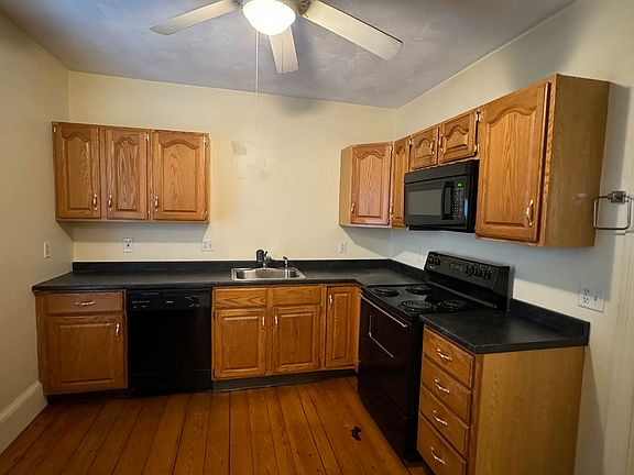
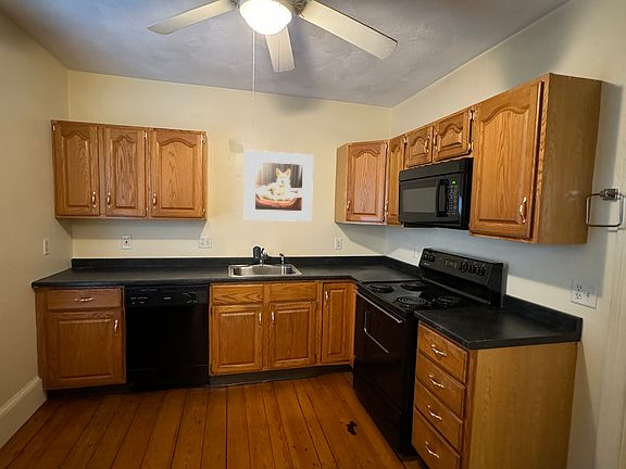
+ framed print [243,149,314,223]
